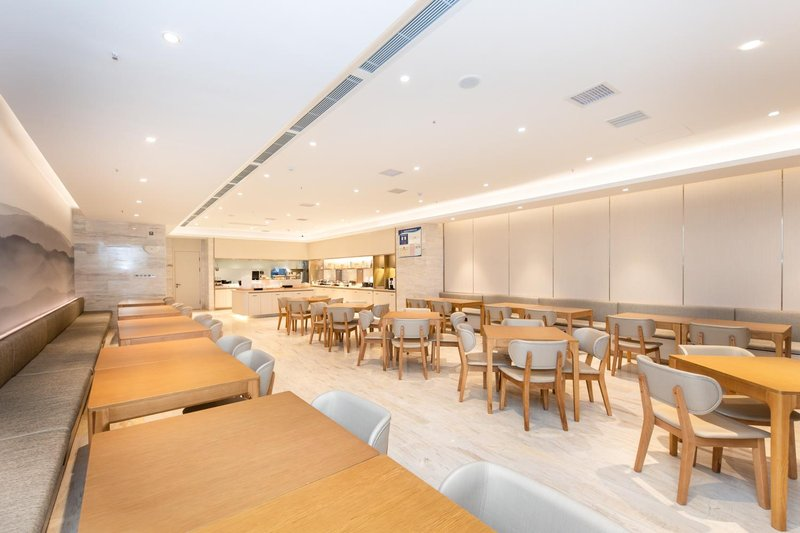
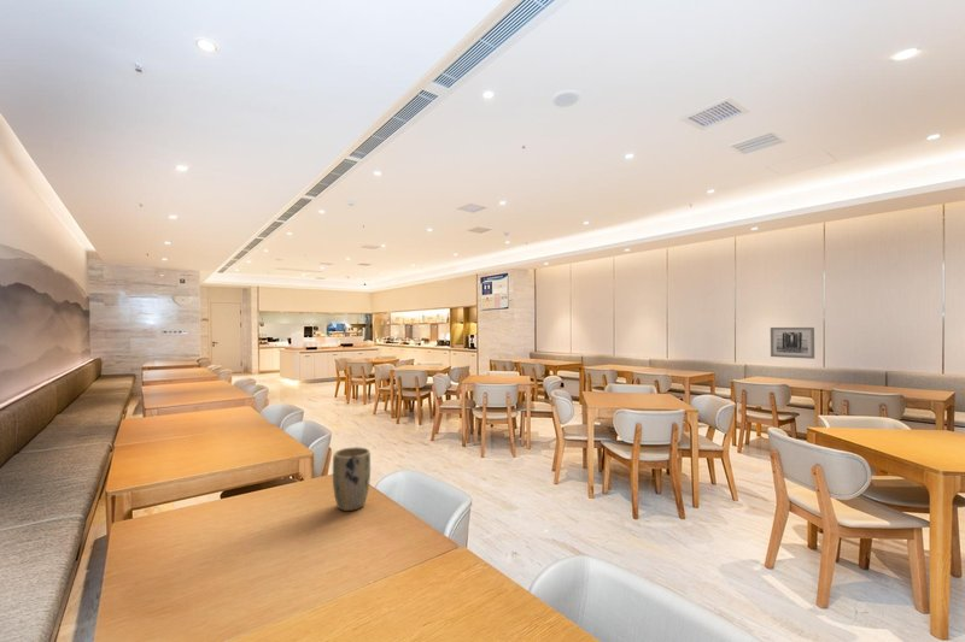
+ plant pot [332,446,372,512]
+ wall art [770,326,815,360]
